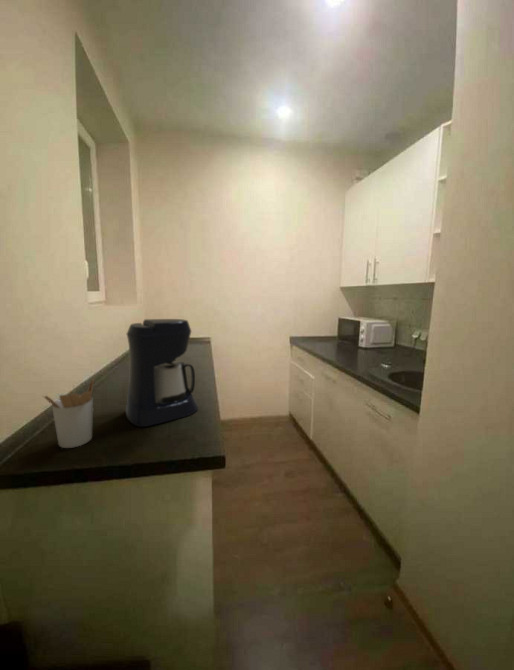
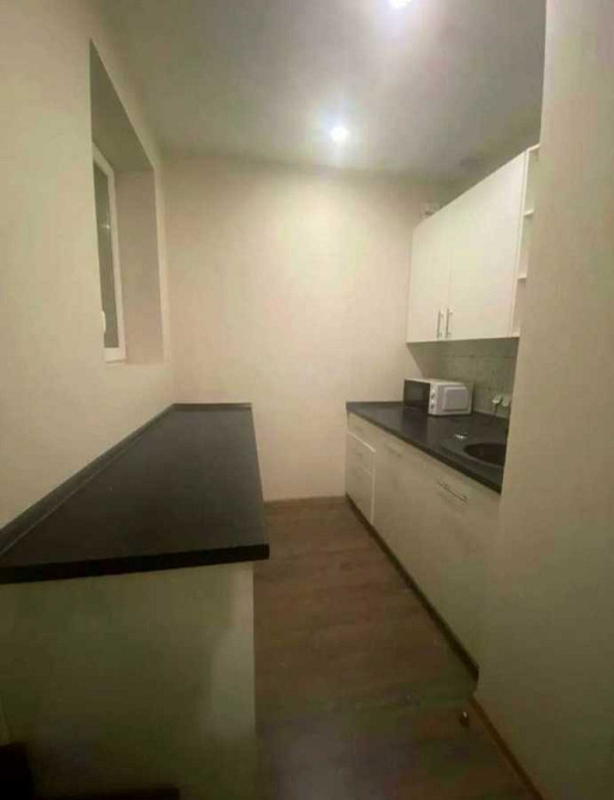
- utensil holder [42,378,95,449]
- coffee maker [125,318,199,428]
